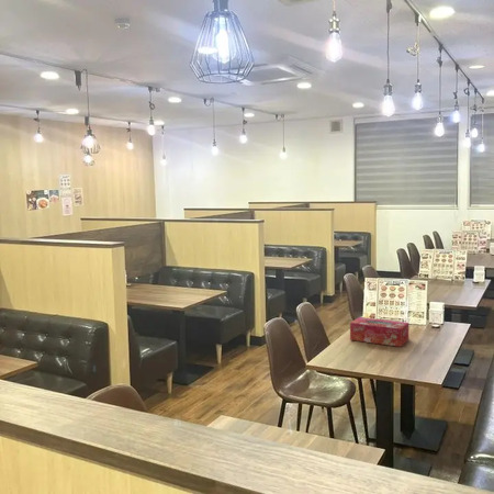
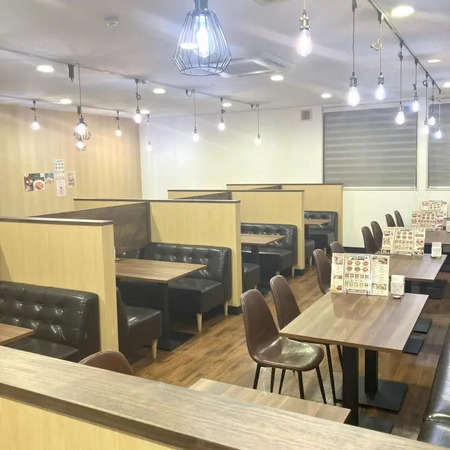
- tissue box [349,316,409,348]
